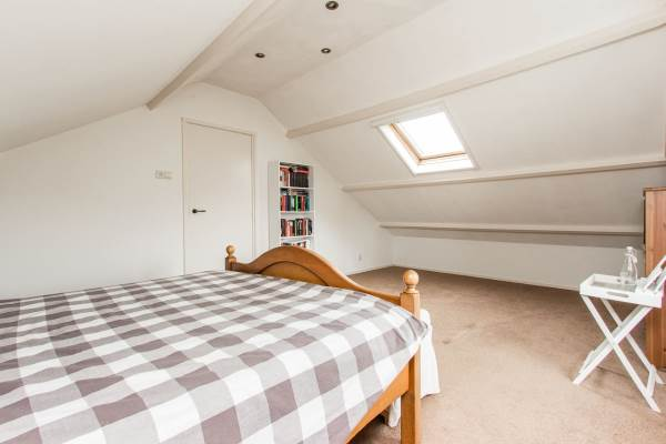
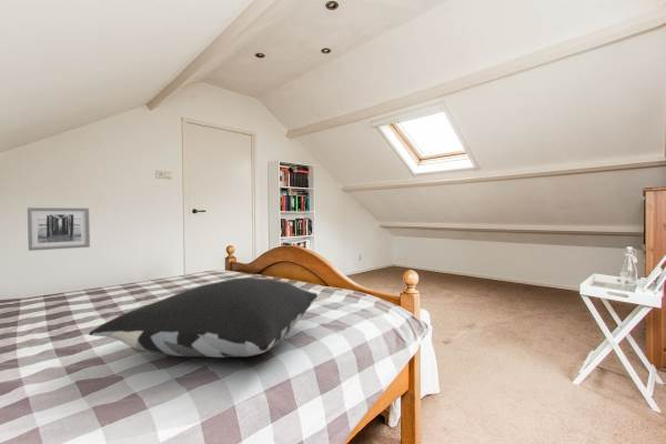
+ wall art [27,206,91,252]
+ pillow [88,276,319,359]
